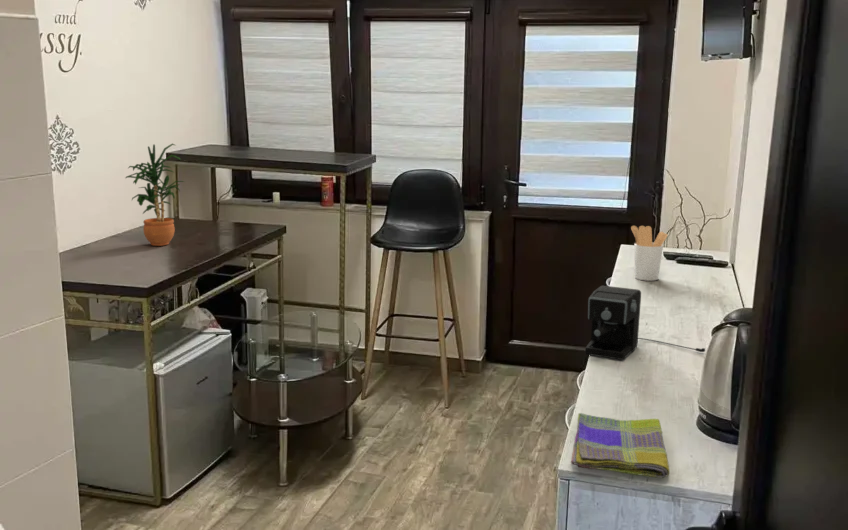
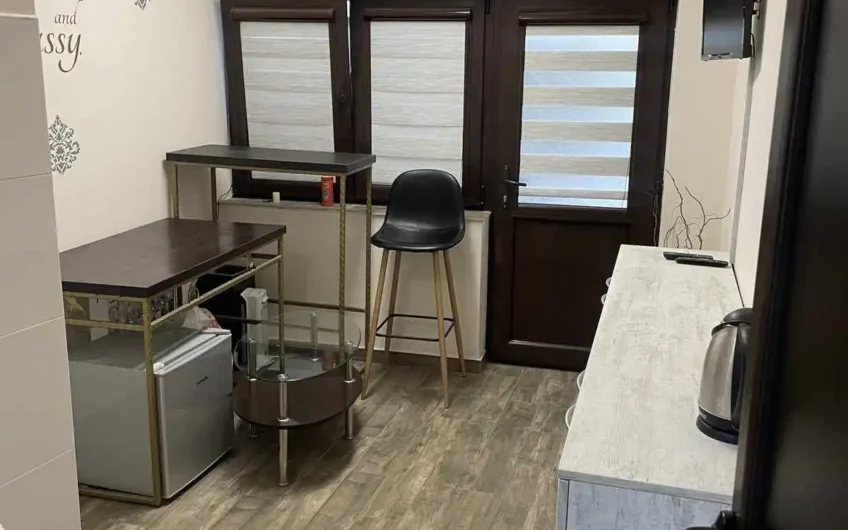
- dish towel [570,412,670,479]
- utensil holder [630,225,668,282]
- potted plant [124,143,185,247]
- coffee maker [584,285,706,361]
